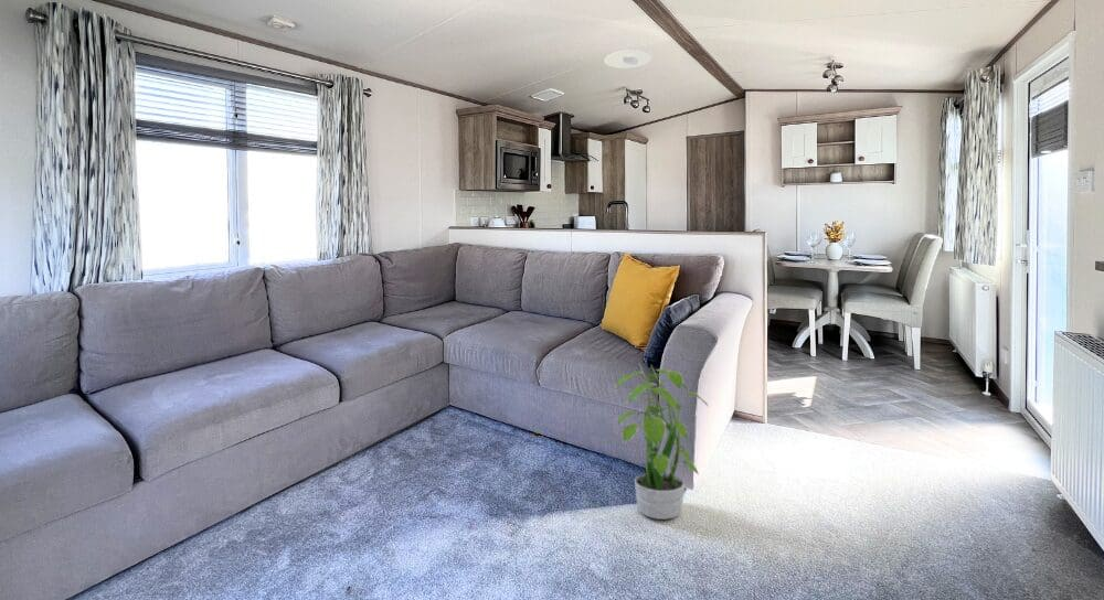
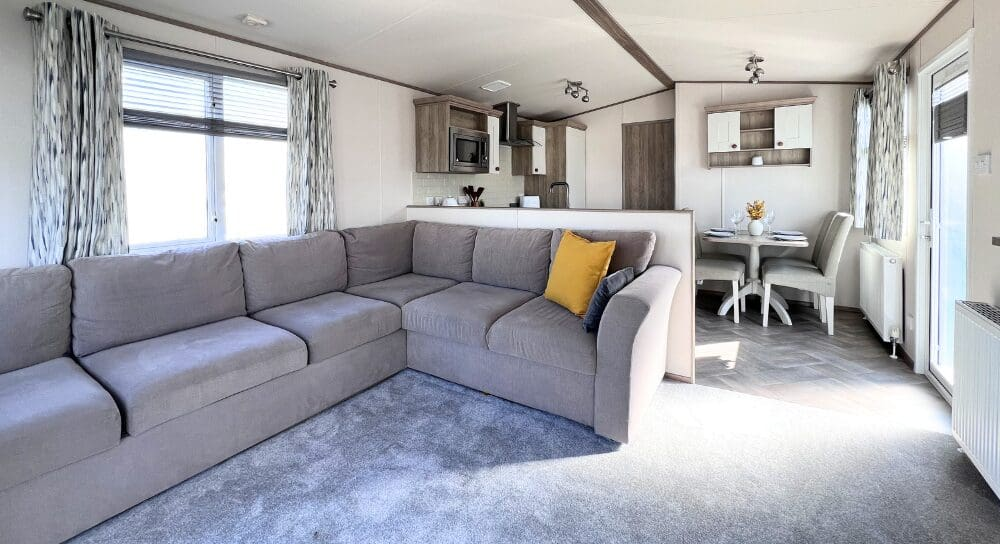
- recessed light [604,49,652,69]
- potted plant [613,362,709,521]
